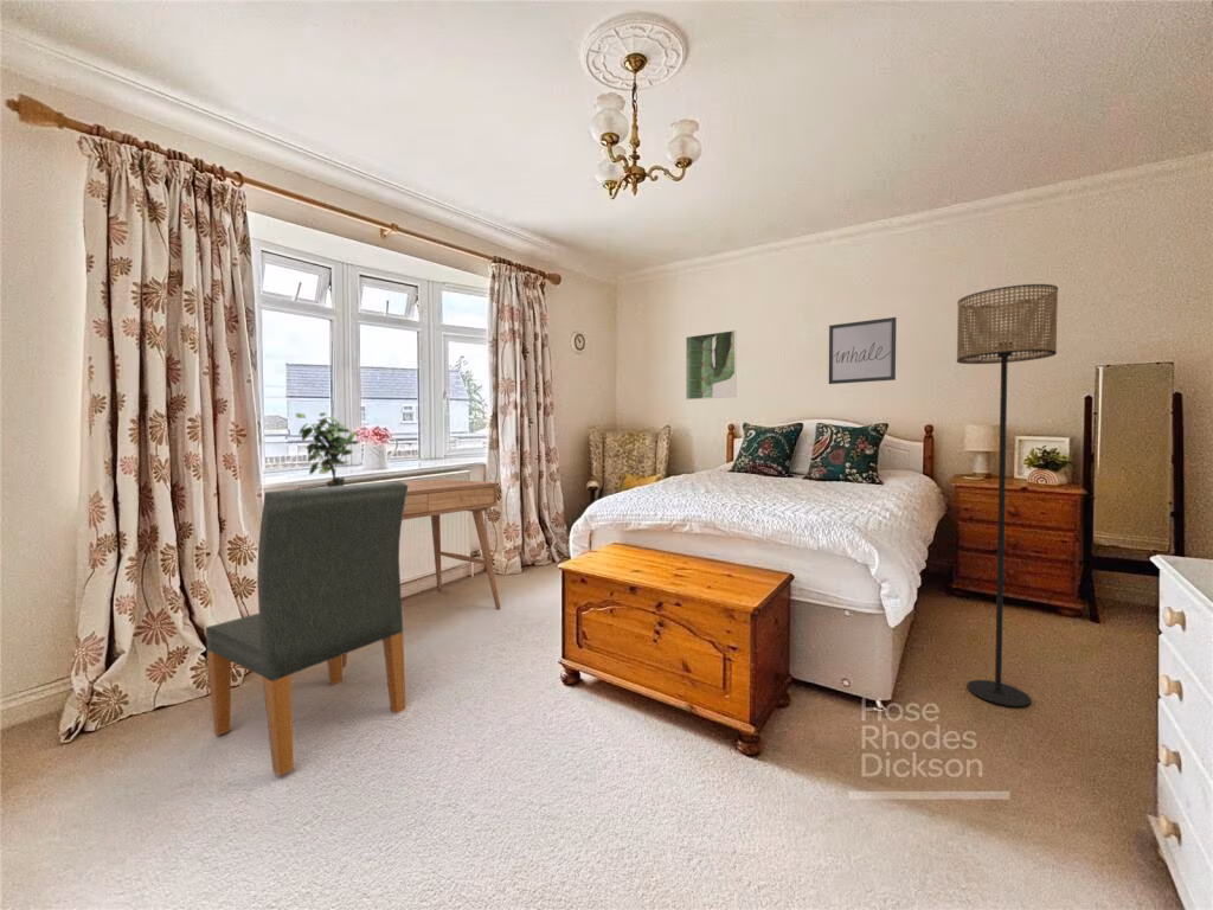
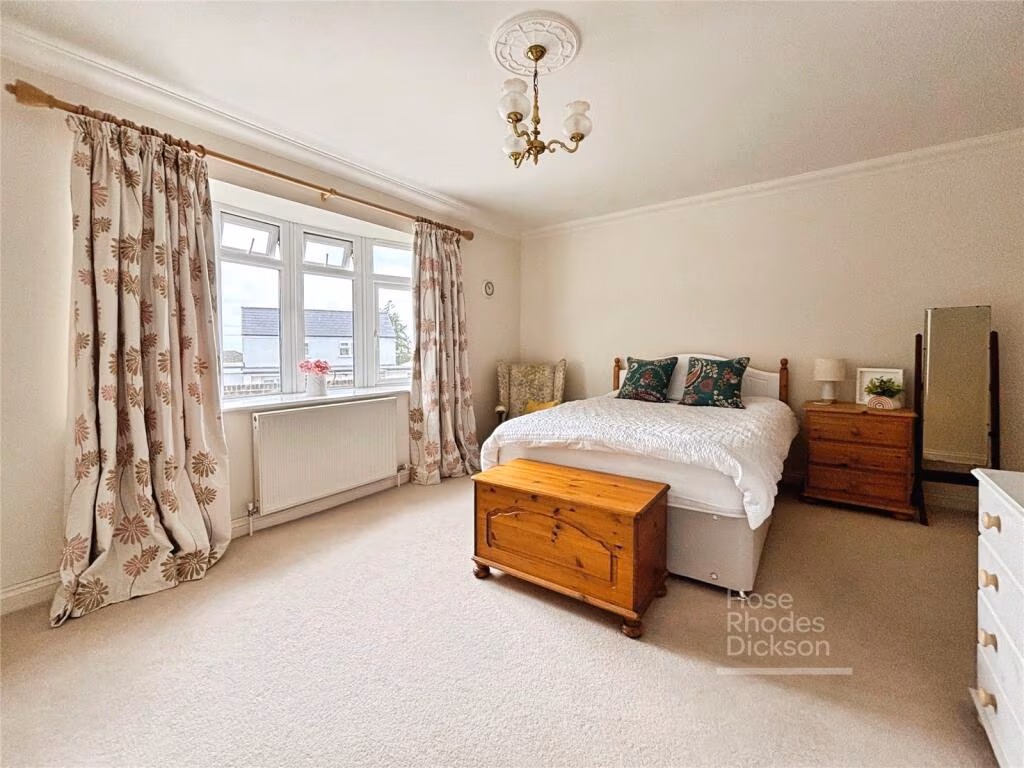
- dining chair [205,480,407,776]
- wall art [828,316,898,385]
- desk [342,478,502,668]
- floor lamp [956,283,1059,707]
- potted plant [294,411,360,487]
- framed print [685,329,738,400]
